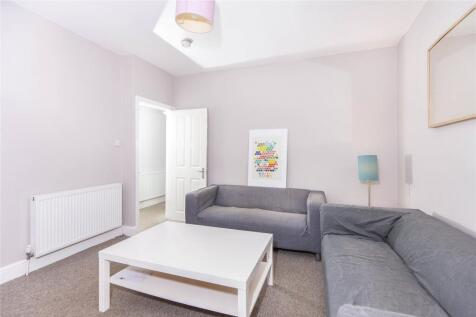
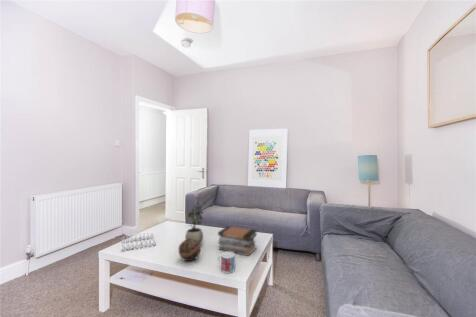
+ mug [217,251,236,274]
+ potted plant [184,202,204,246]
+ decorative ball [178,239,202,262]
+ book stack [217,225,258,257]
+ candle holder [121,232,157,252]
